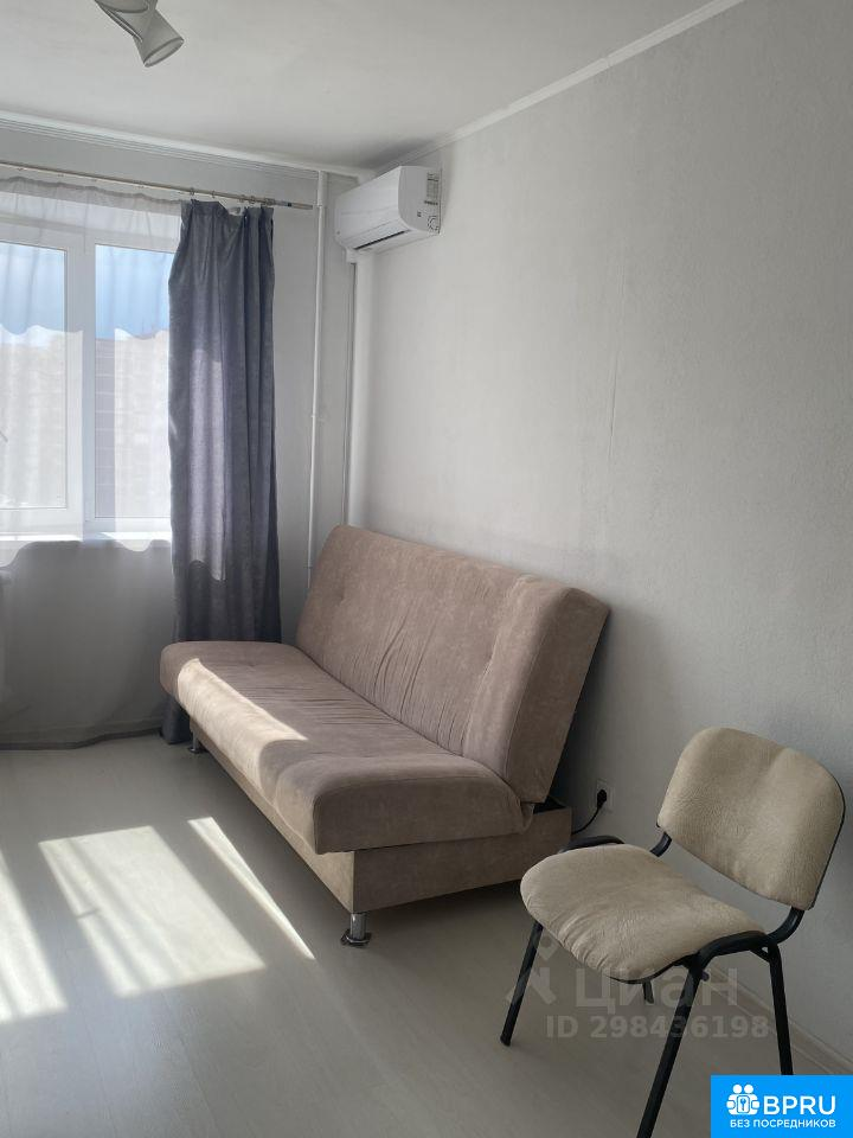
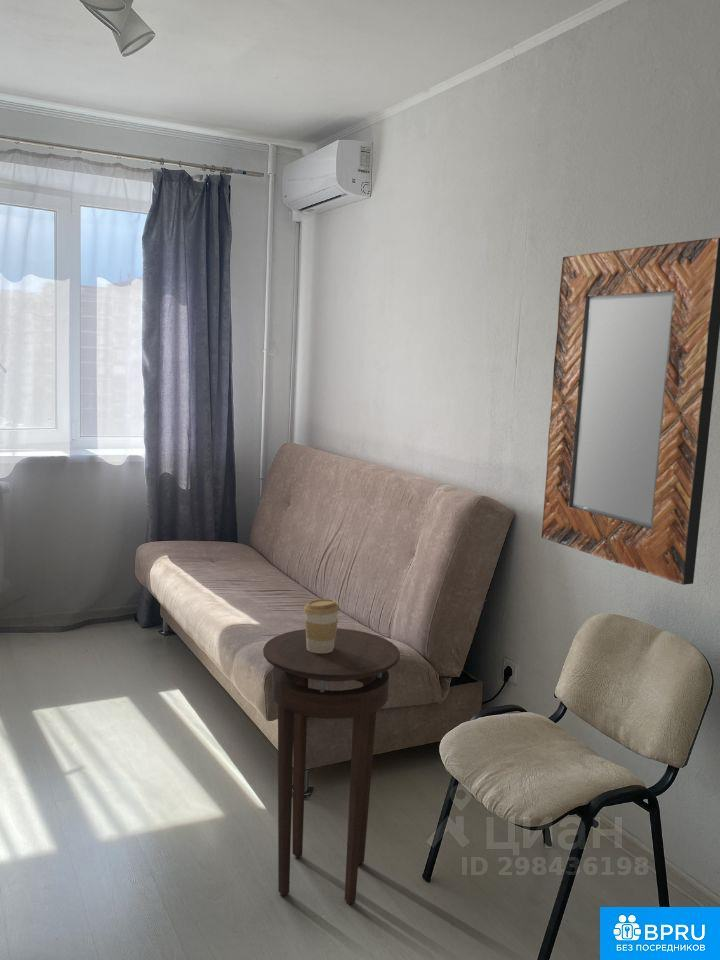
+ home mirror [541,236,720,586]
+ stool [262,627,401,905]
+ coffee cup [303,598,341,653]
